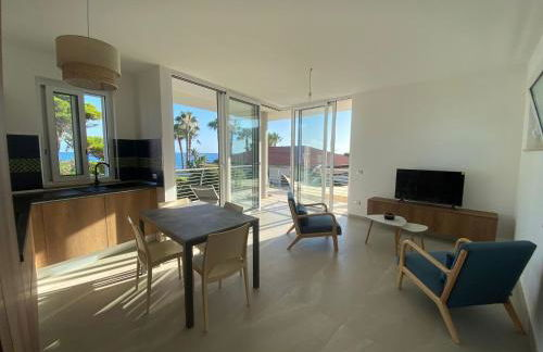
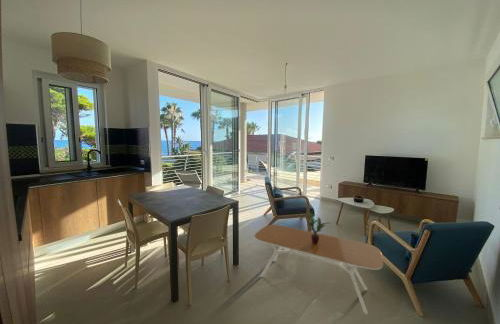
+ coffee table [254,224,384,315]
+ potted plant [299,211,332,244]
